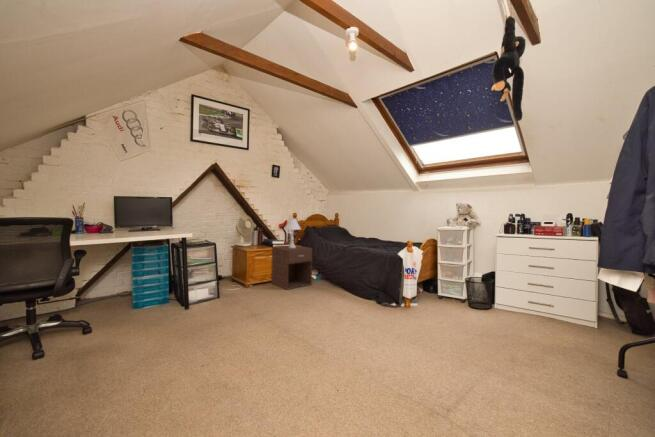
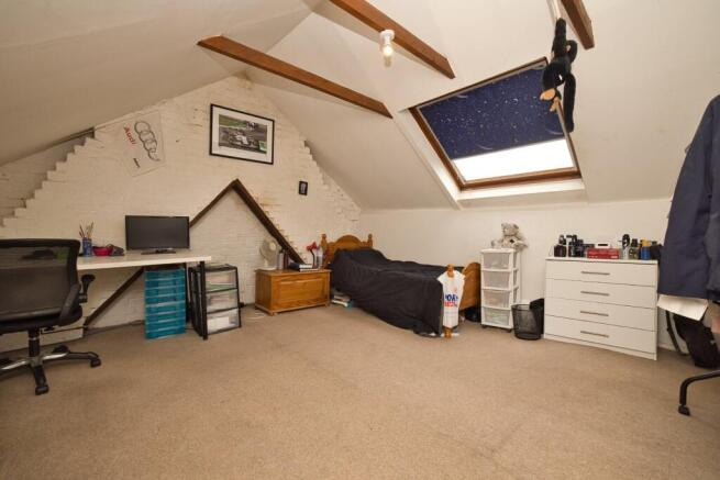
- table lamp [283,217,302,248]
- nightstand [270,244,313,291]
